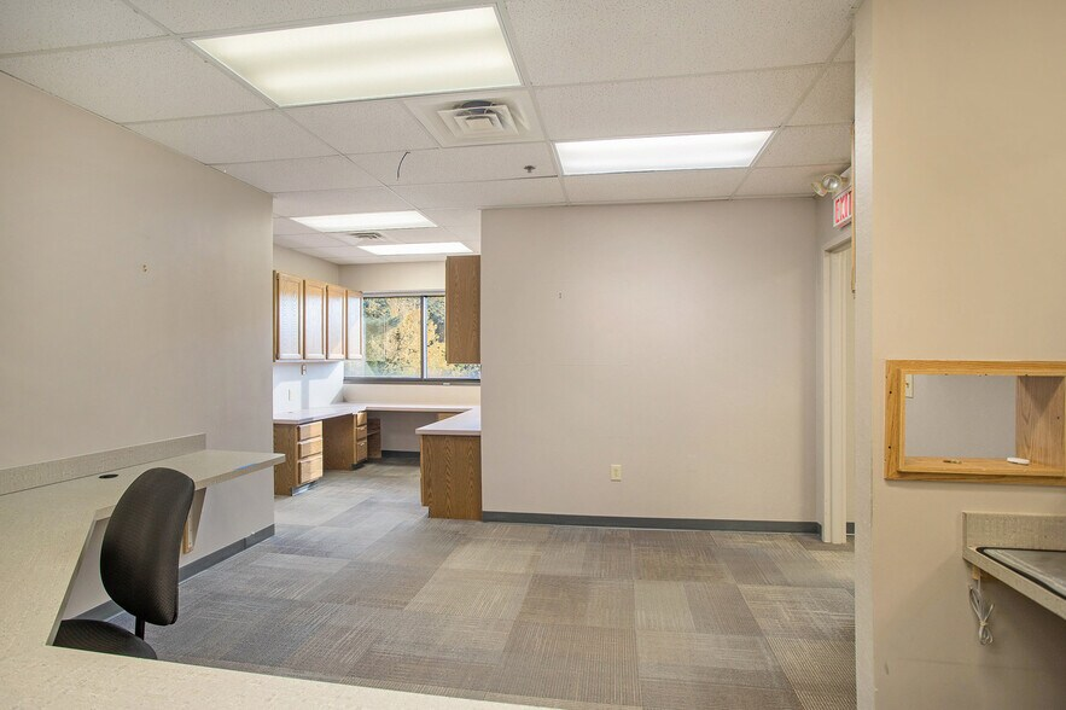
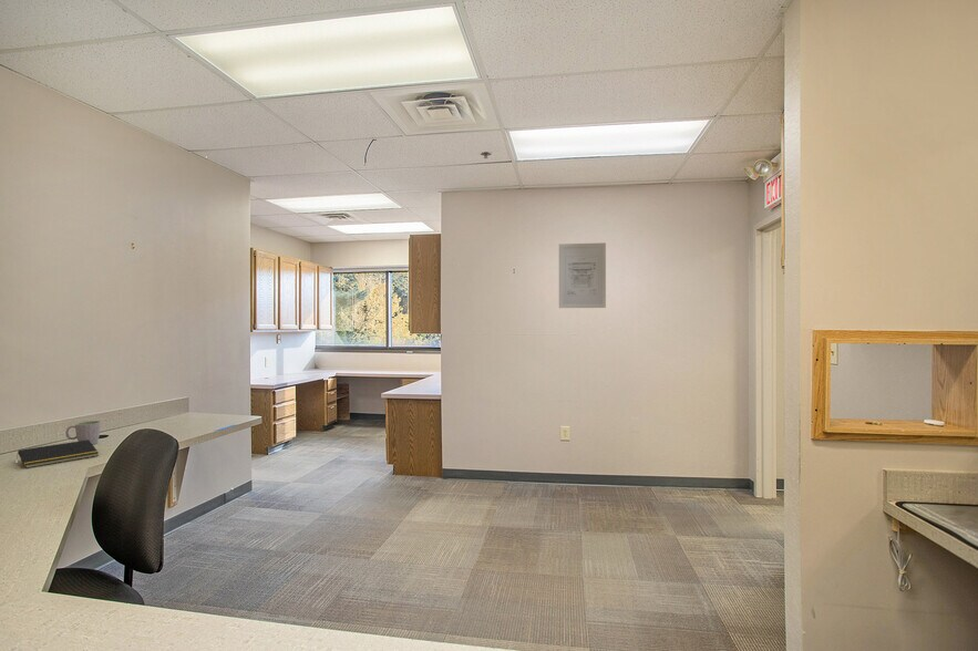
+ mug [64,420,102,445]
+ notepad [16,440,100,469]
+ wall art [558,241,607,309]
